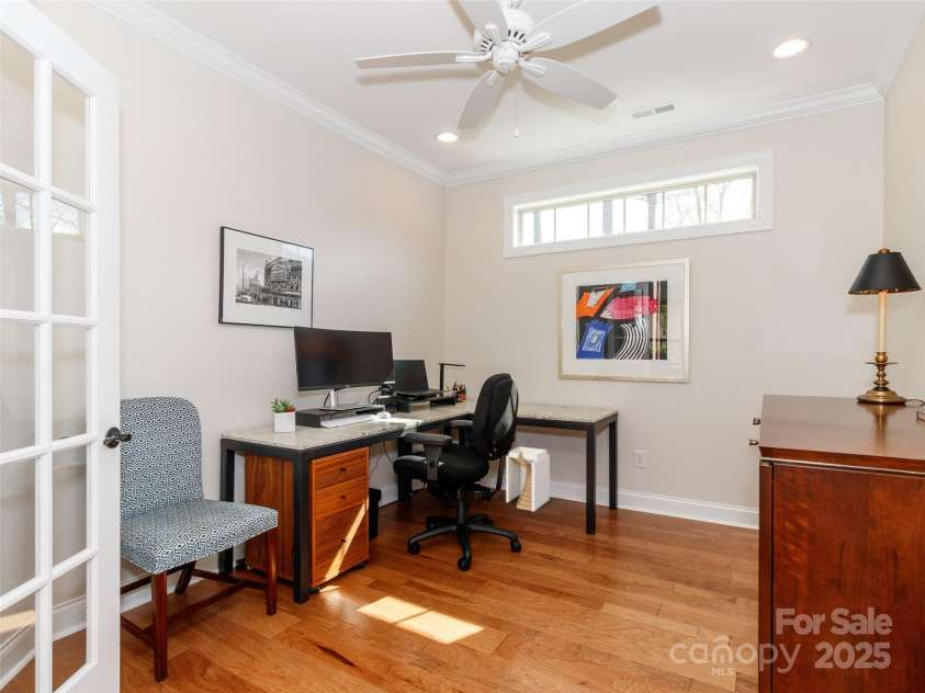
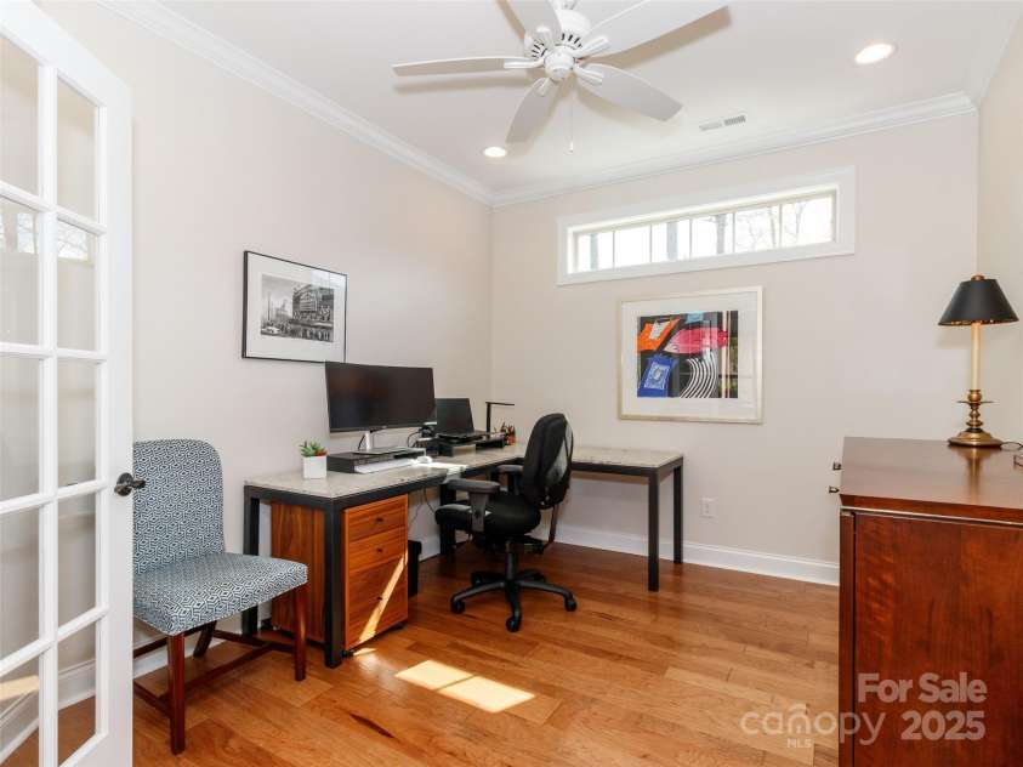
- staircase [505,445,551,512]
